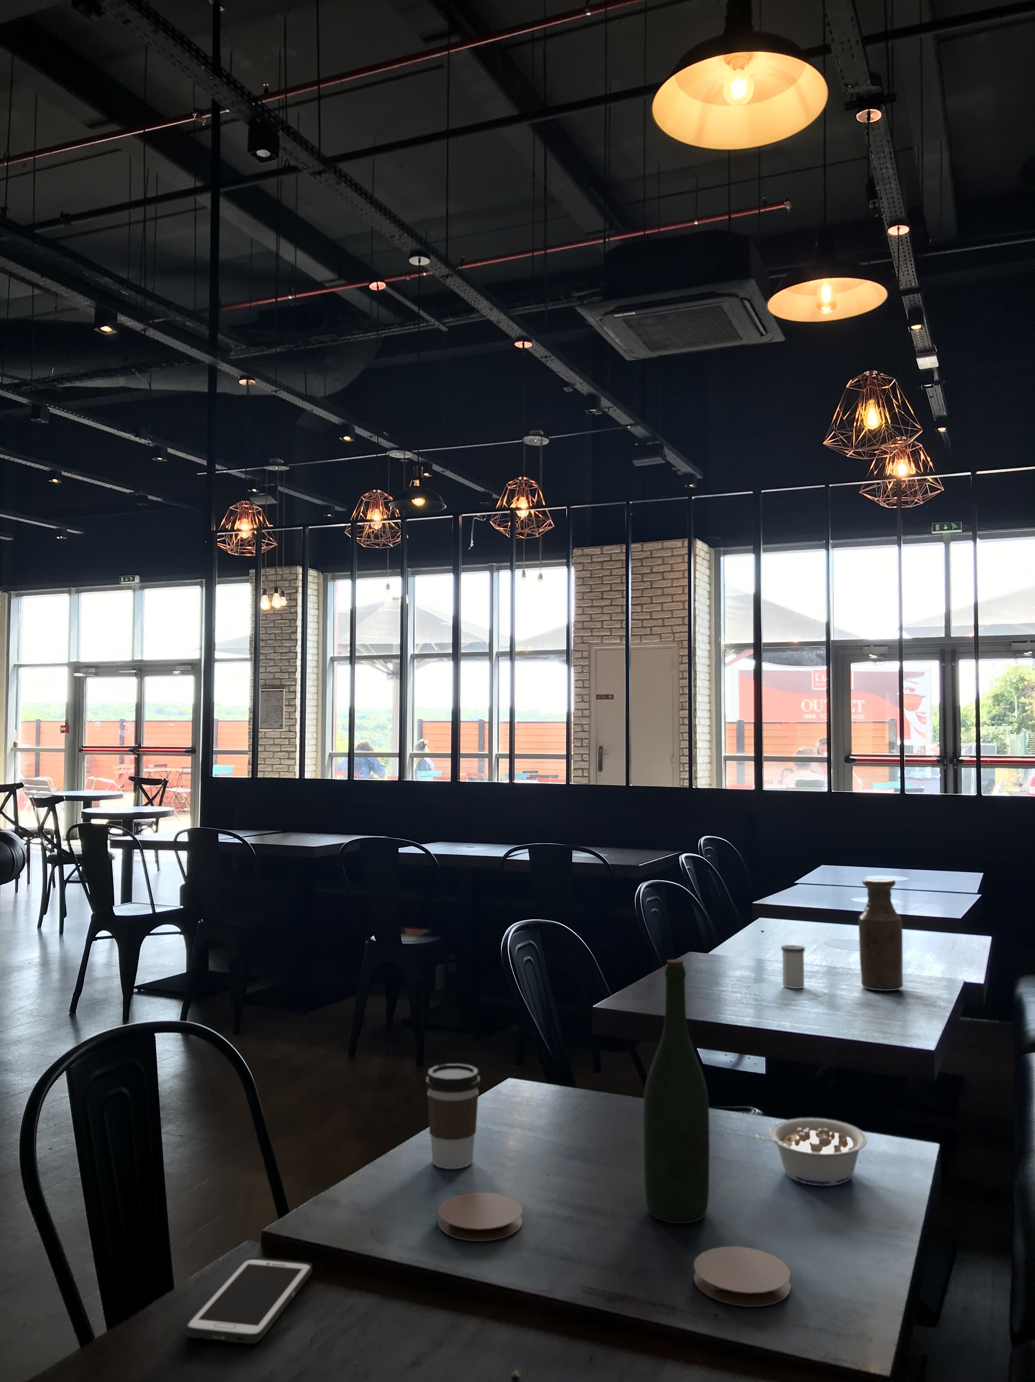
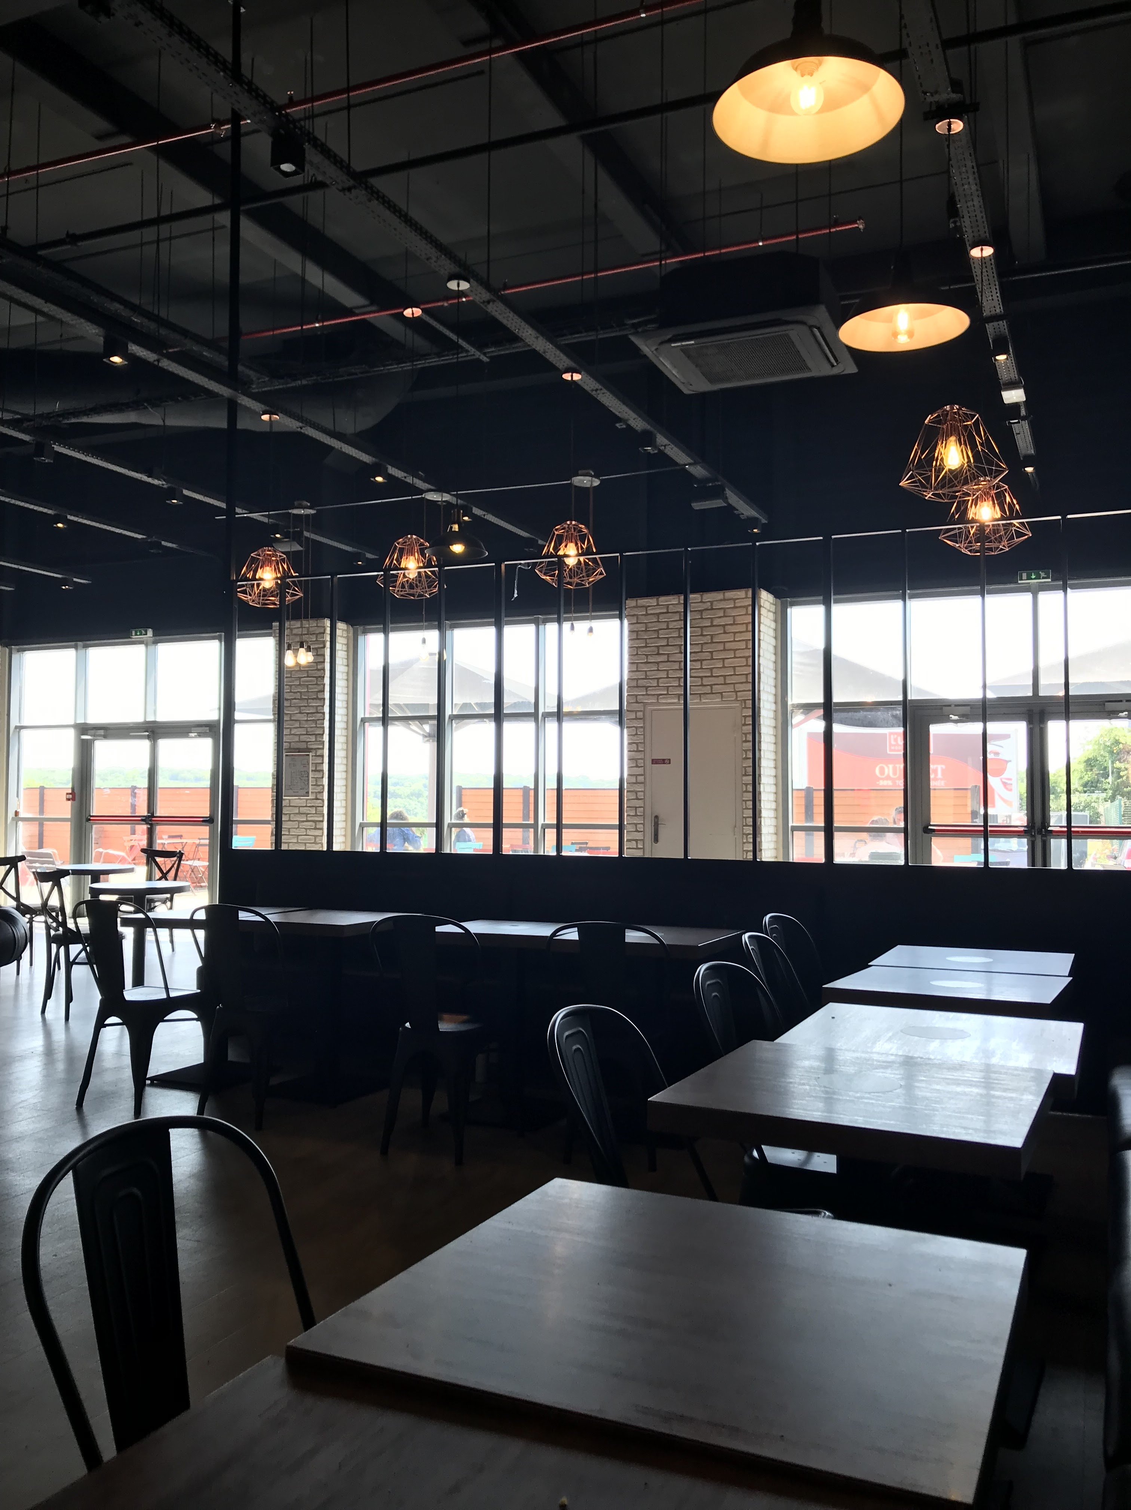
- coffee cup [425,1063,481,1169]
- coaster [694,1246,791,1307]
- legume [755,1118,868,1186]
- bottle [644,959,710,1223]
- salt shaker [781,945,805,989]
- coaster [438,1193,522,1242]
- cell phone [185,1257,312,1344]
- bottle [859,877,903,991]
